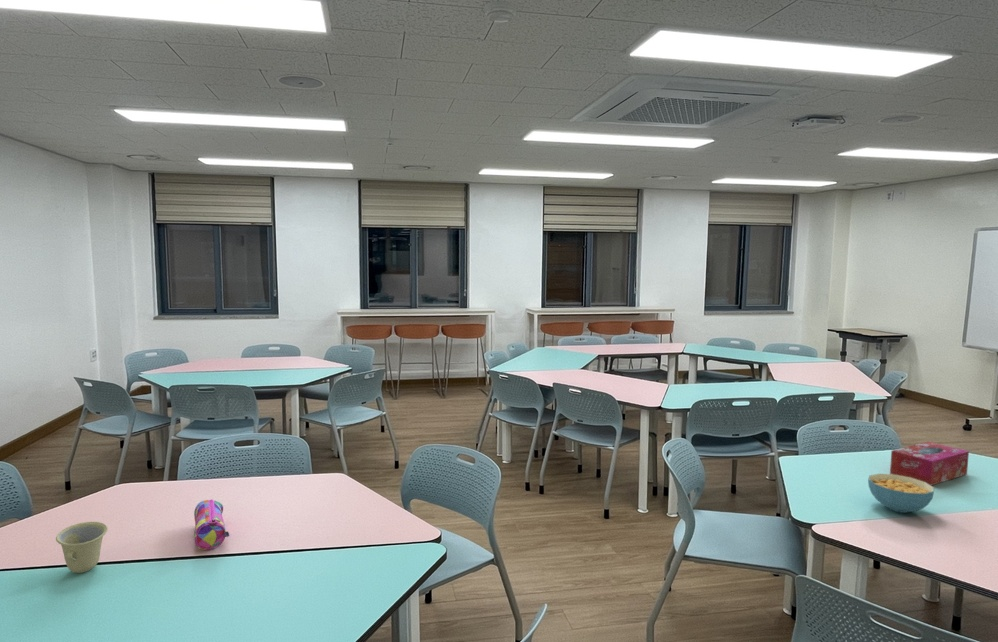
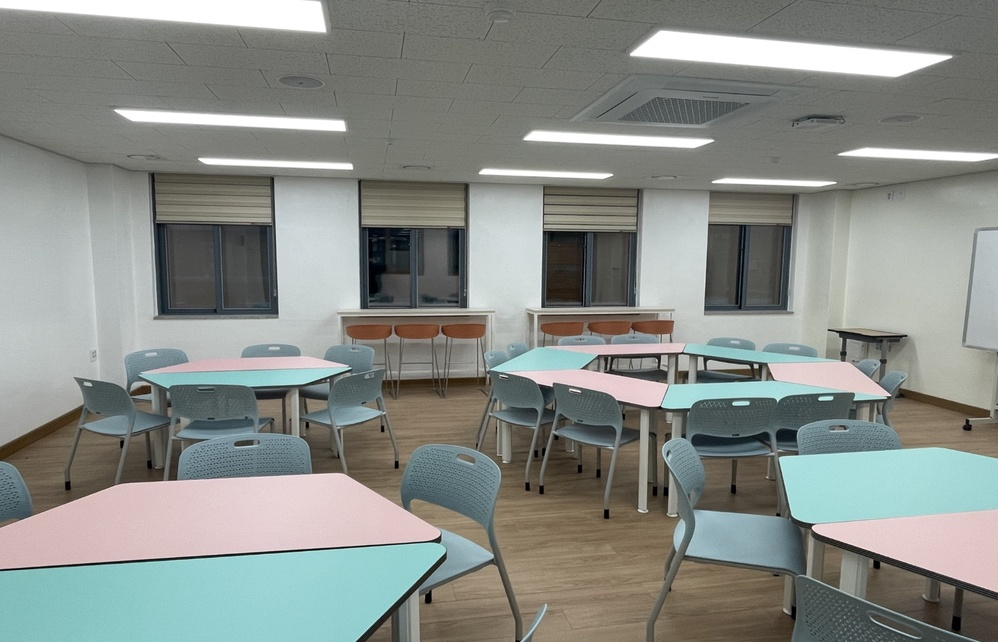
- cereal bowl [867,473,935,514]
- tissue box [889,441,970,486]
- cup [55,521,109,574]
- pencil case [193,499,230,551]
